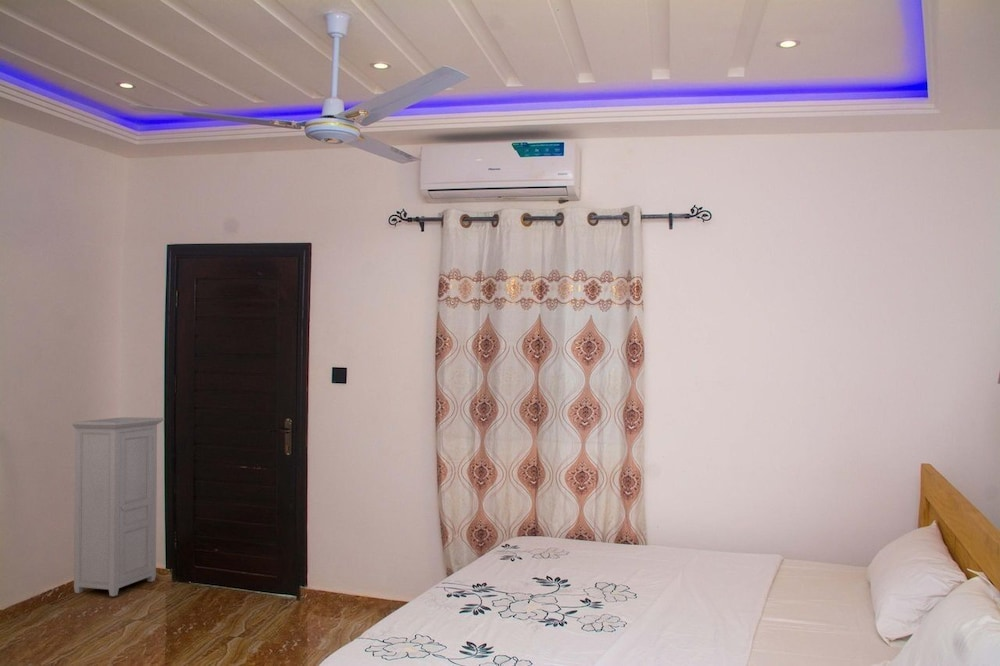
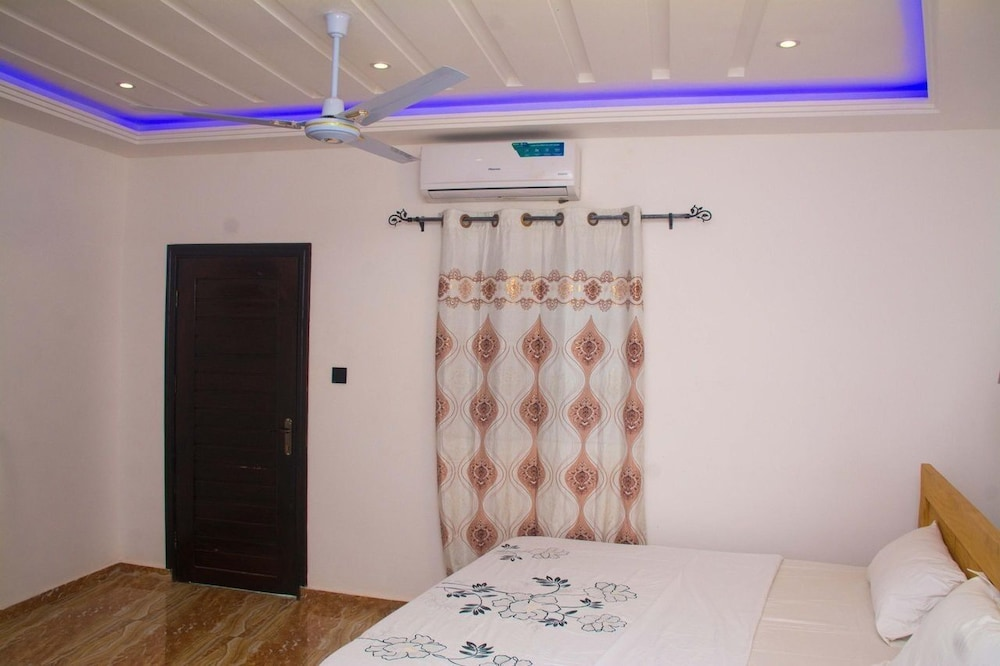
- cabinet [71,416,165,597]
